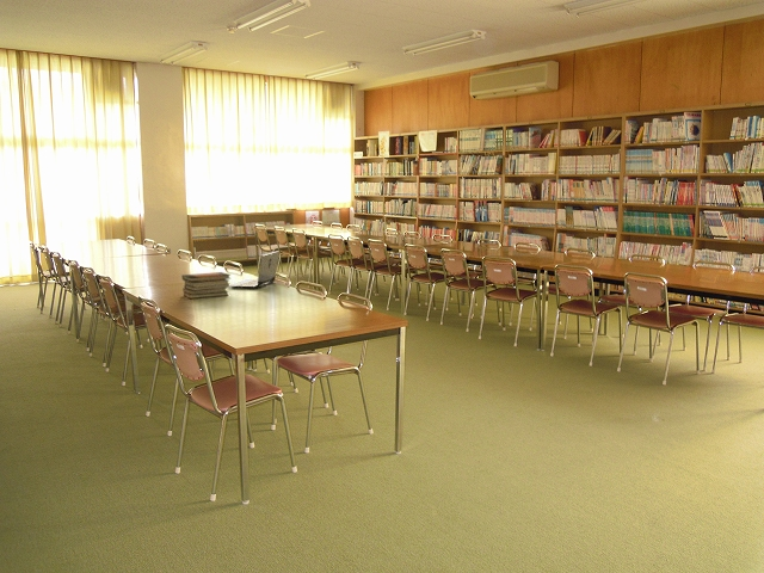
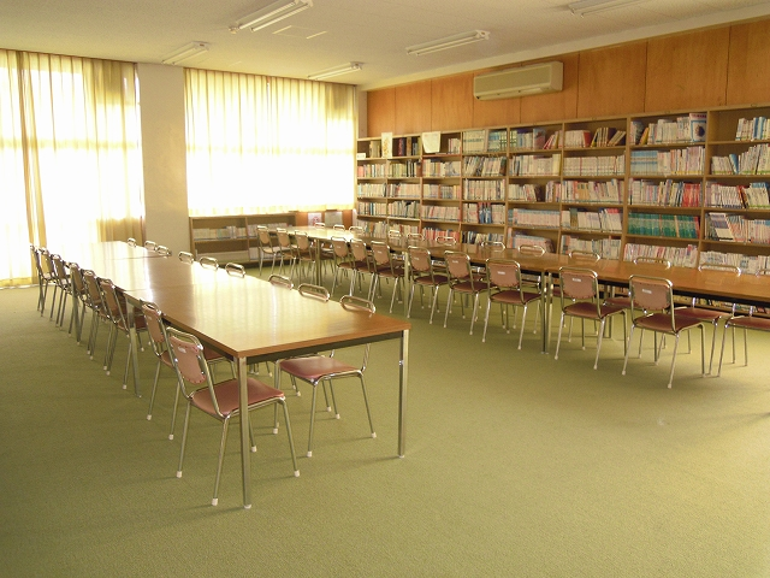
- book stack [180,271,232,300]
- laptop computer [229,249,281,289]
